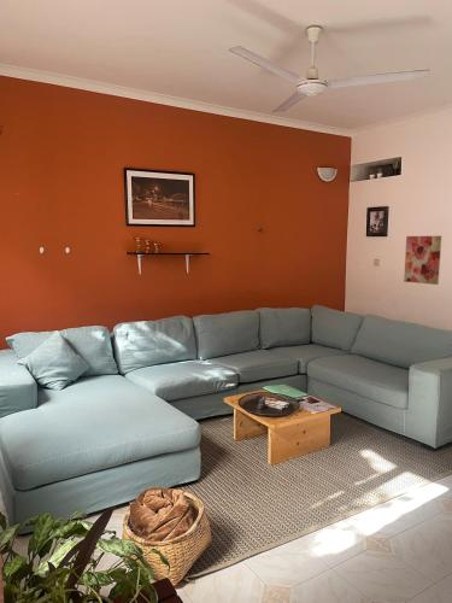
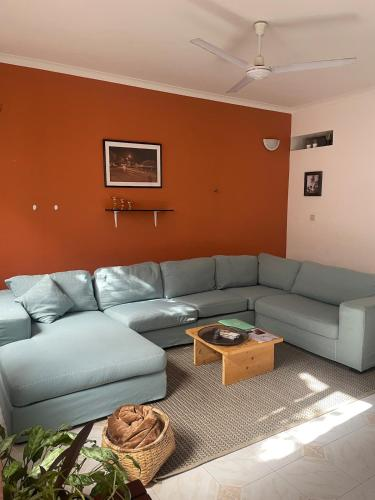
- wall art [403,235,442,286]
